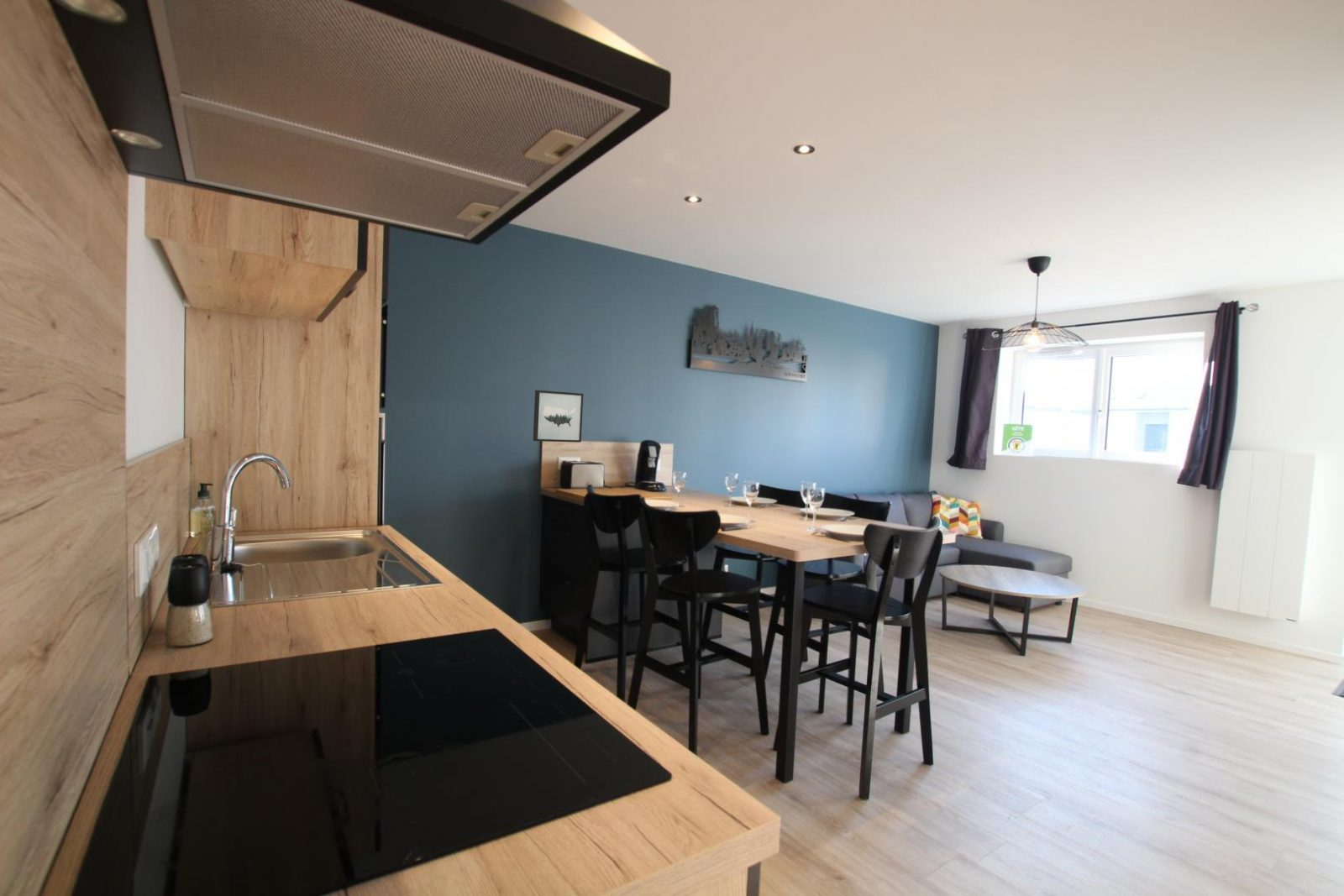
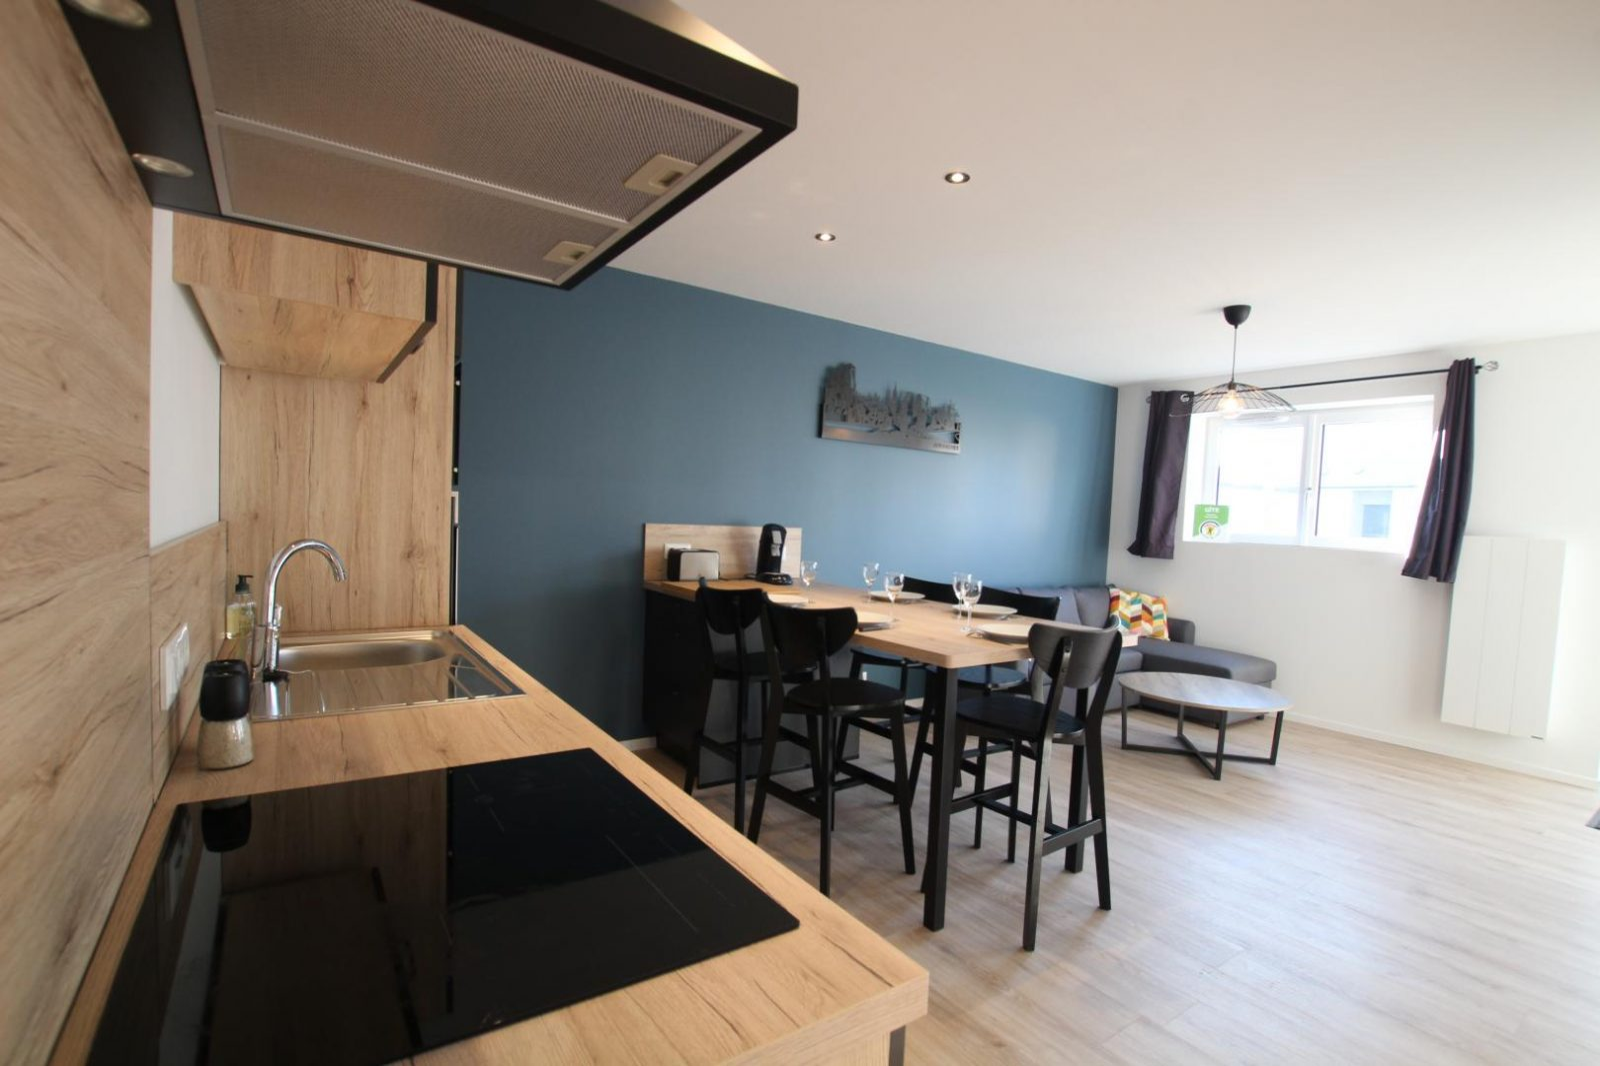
- wall art [533,390,584,443]
